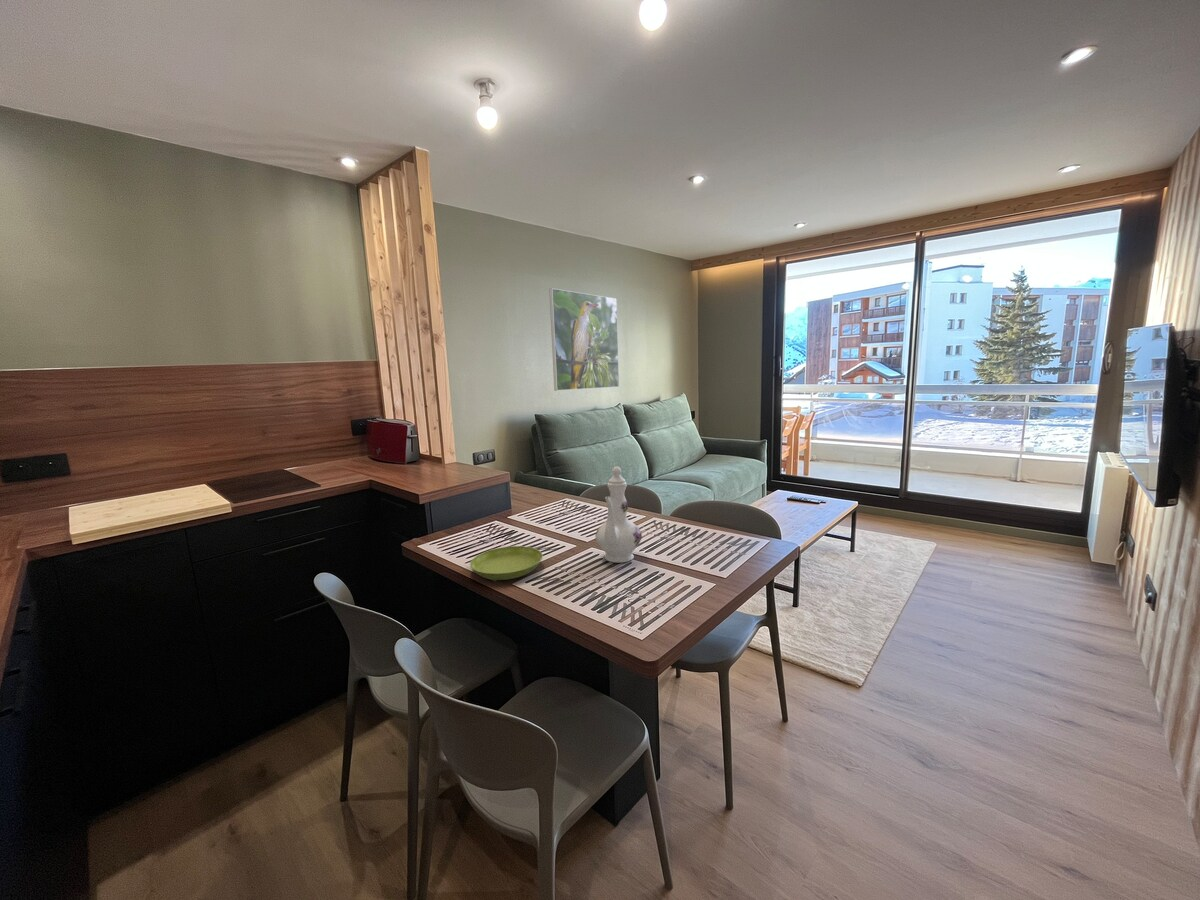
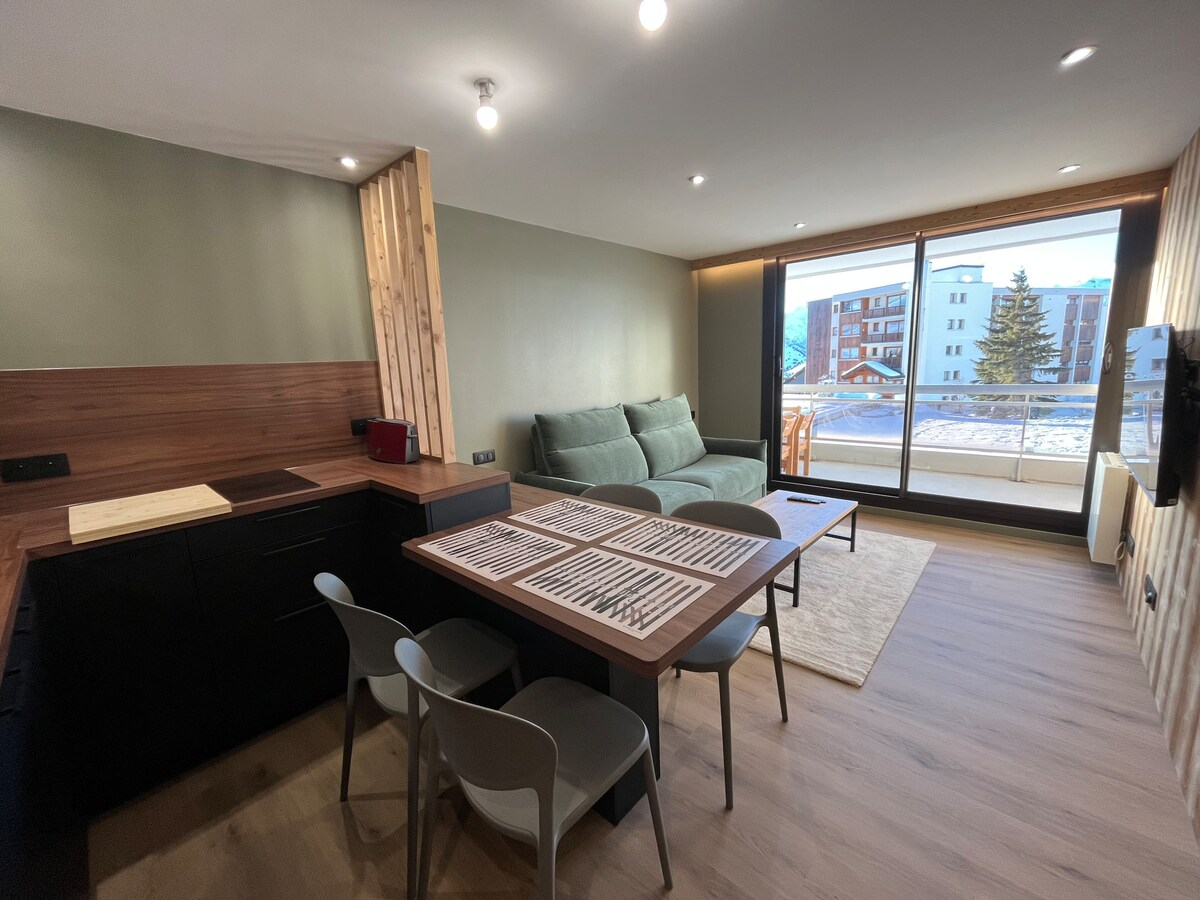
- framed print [548,287,620,392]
- chinaware [595,466,643,564]
- saucer [469,545,544,581]
